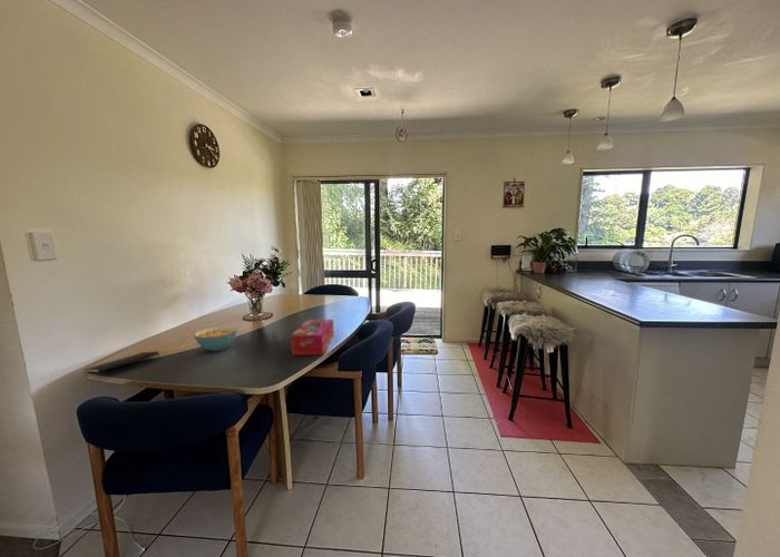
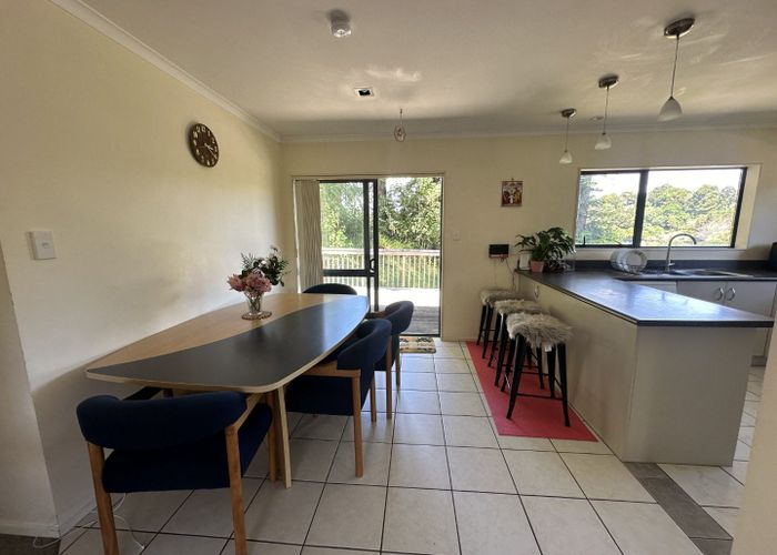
- cereal bowl [193,325,238,352]
- tissue box [290,319,335,356]
- notepad [82,351,162,373]
